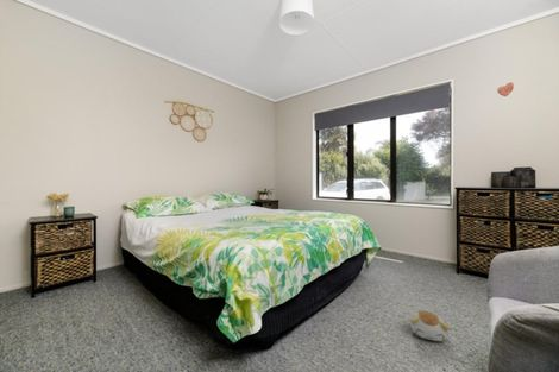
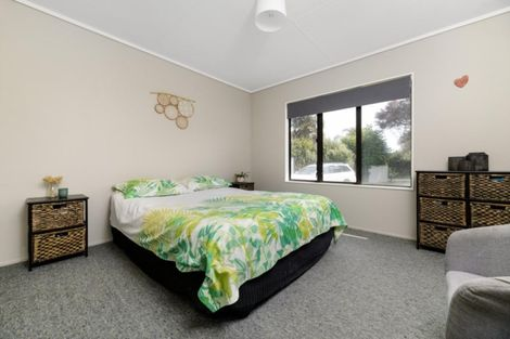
- plush toy [409,309,451,342]
